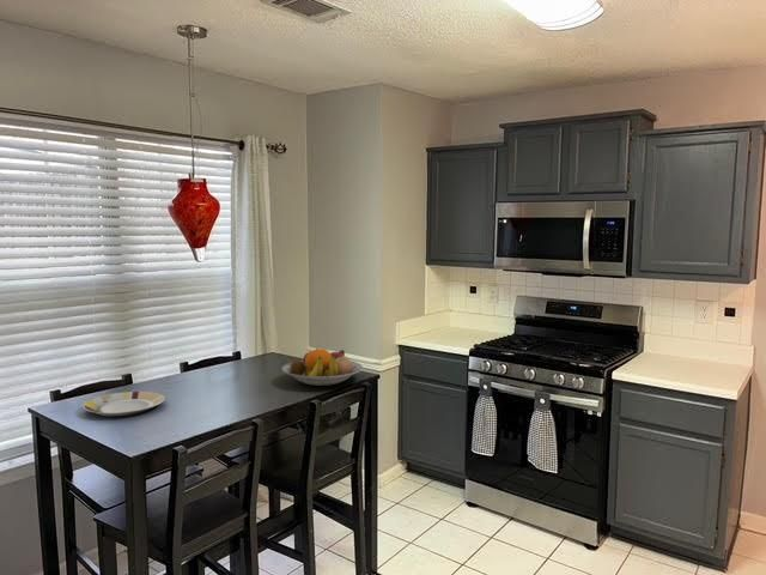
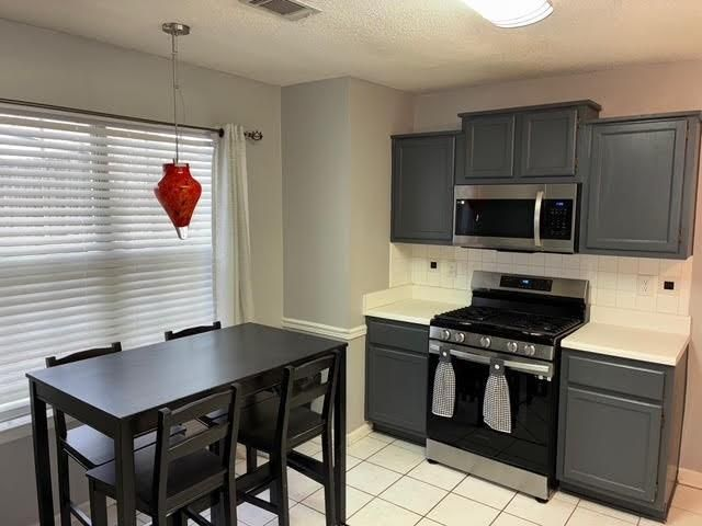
- plate [81,391,166,417]
- fruit bowl [281,347,364,387]
